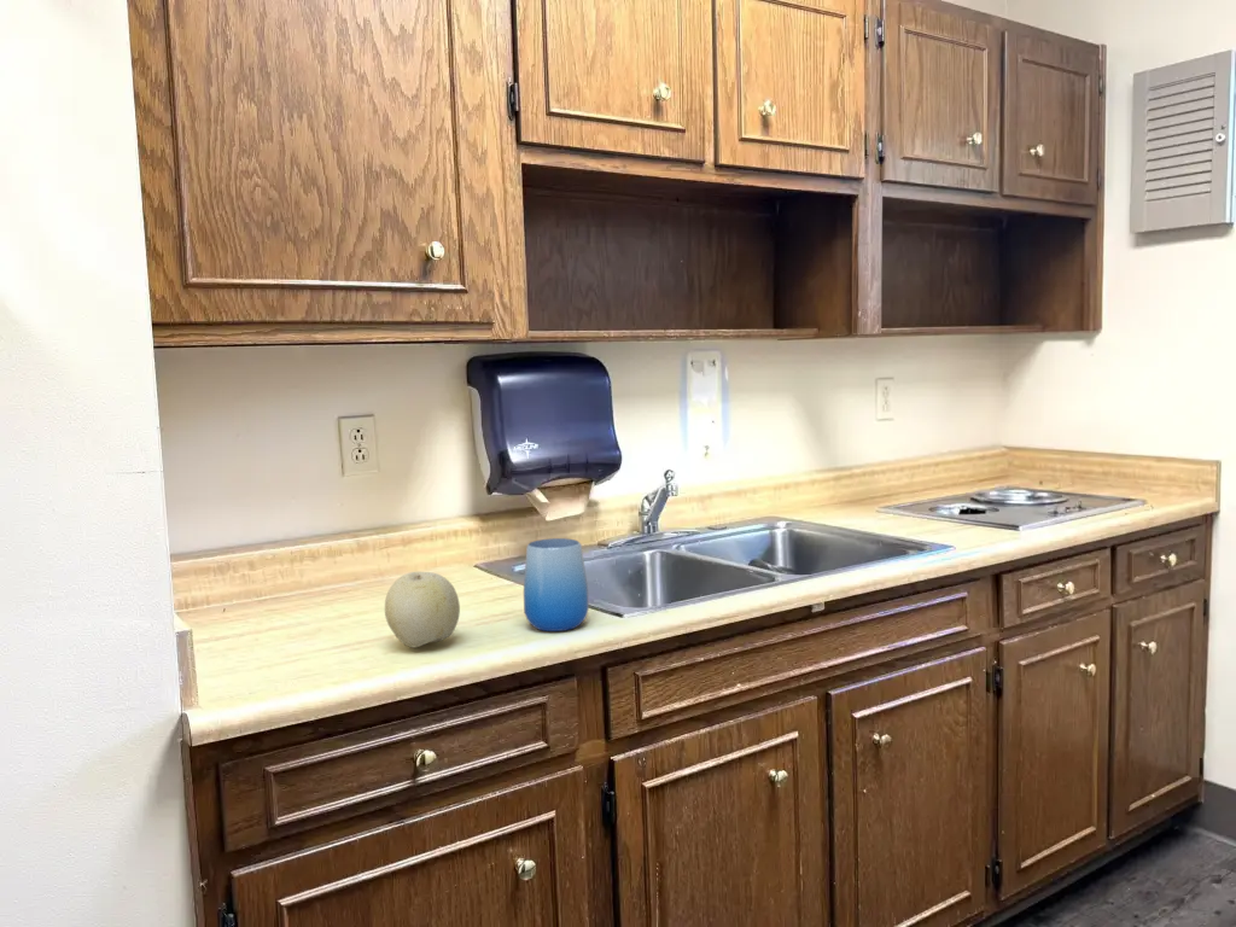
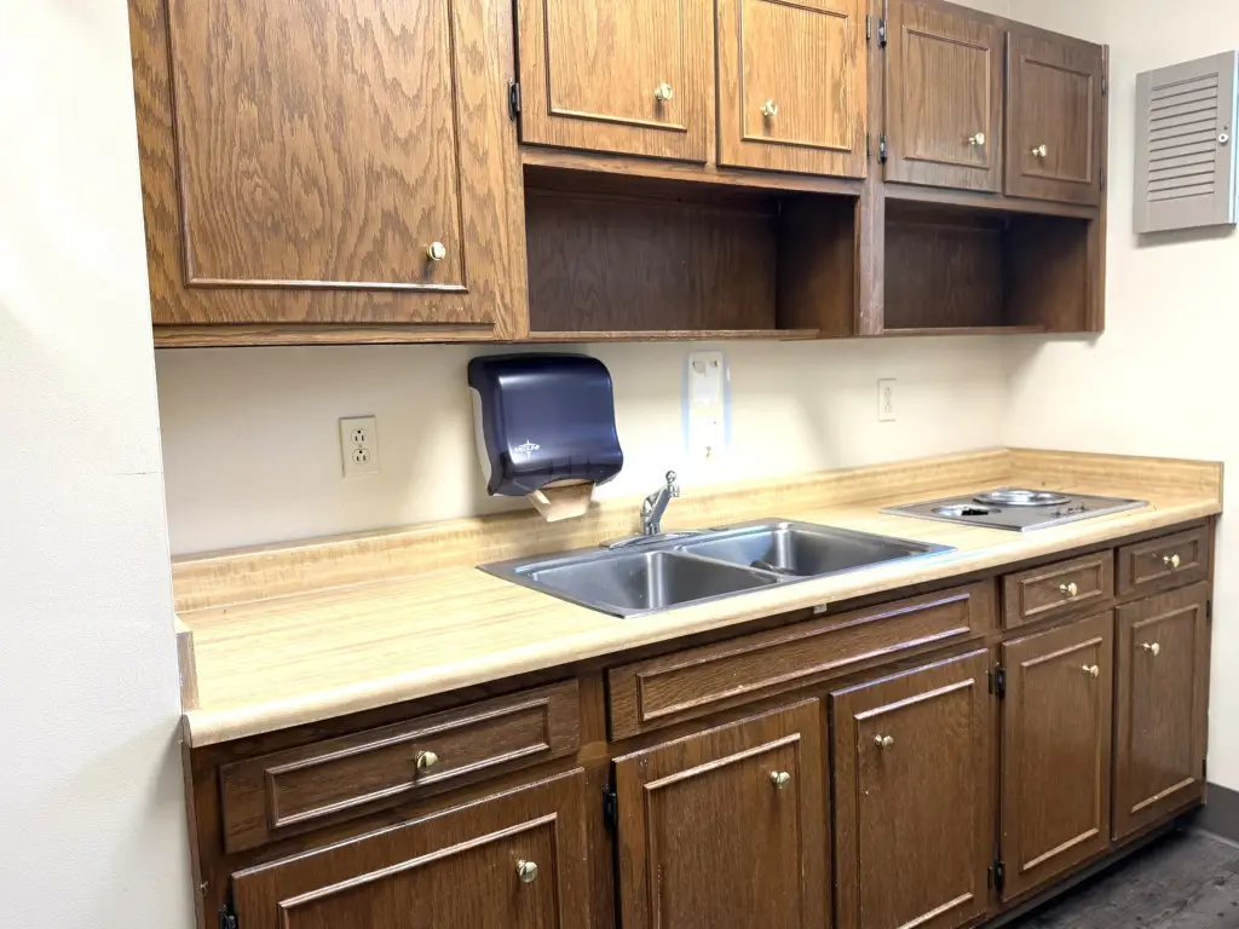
- fruit [384,571,461,648]
- cup [523,537,590,632]
